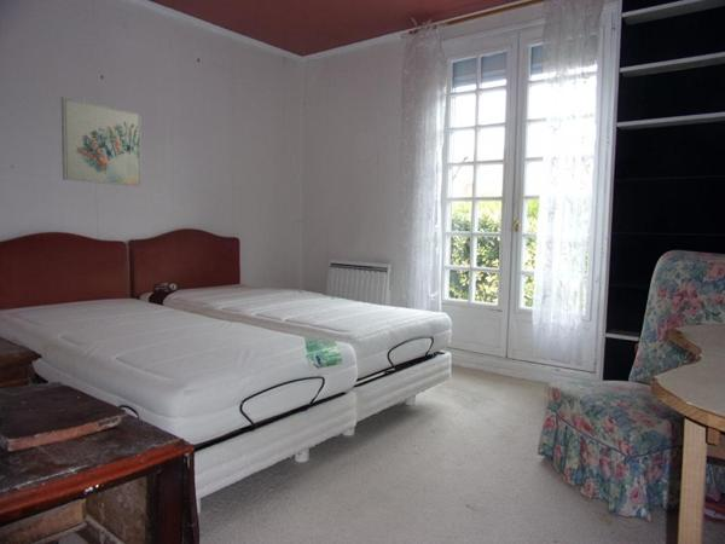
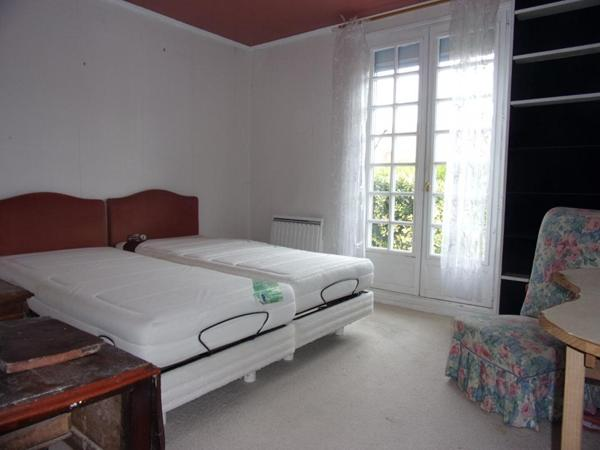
- wall art [60,96,143,187]
